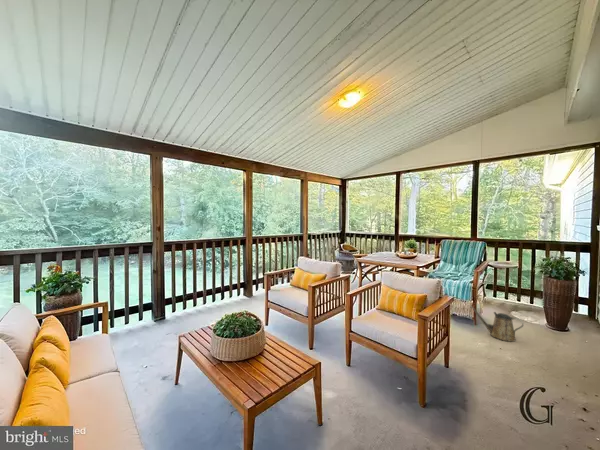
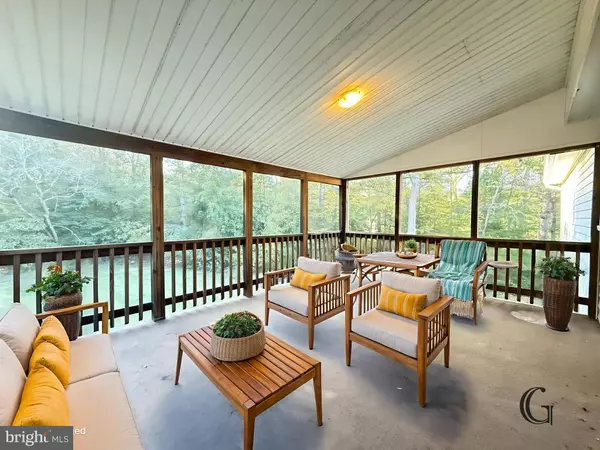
- watering can [468,304,525,343]
